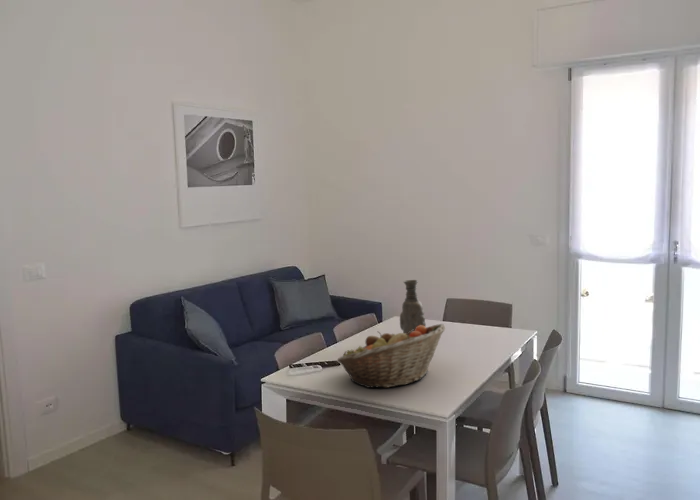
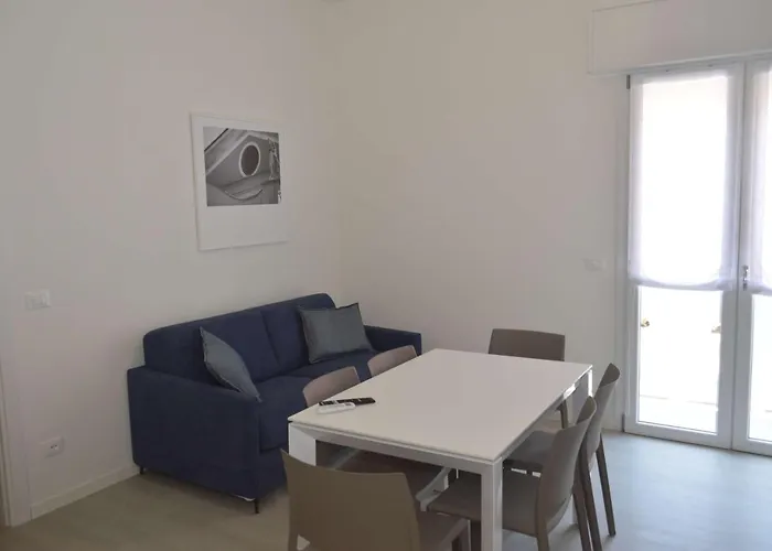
- vase [399,279,427,334]
- fruit basket [336,323,446,389]
